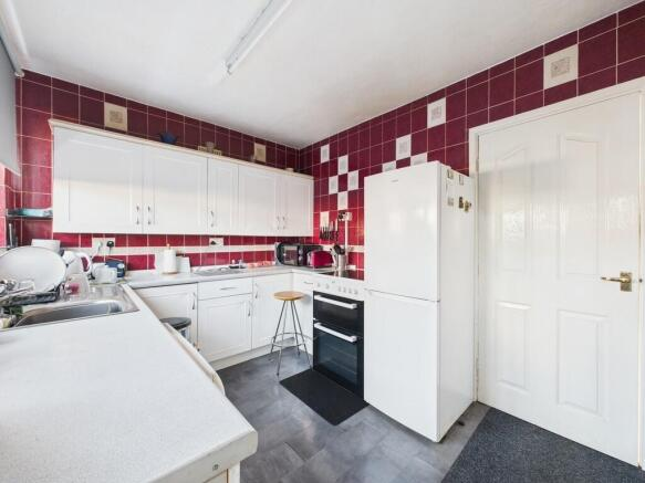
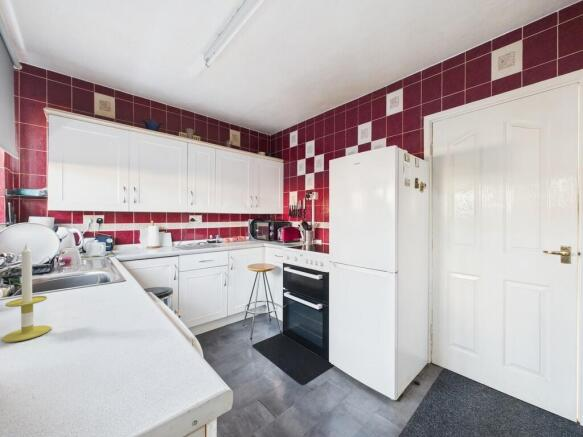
+ candle [1,242,52,343]
